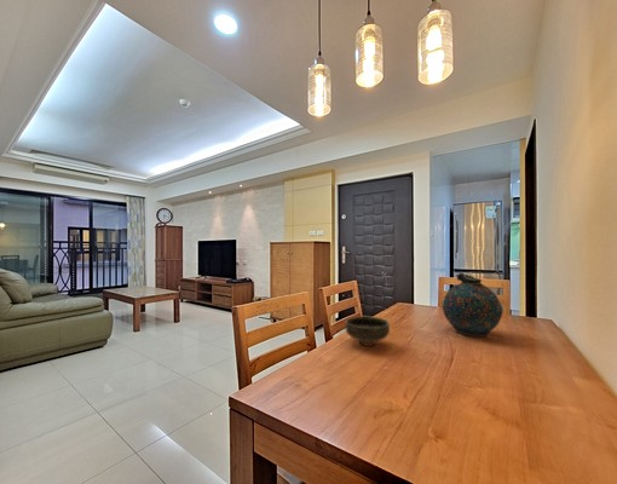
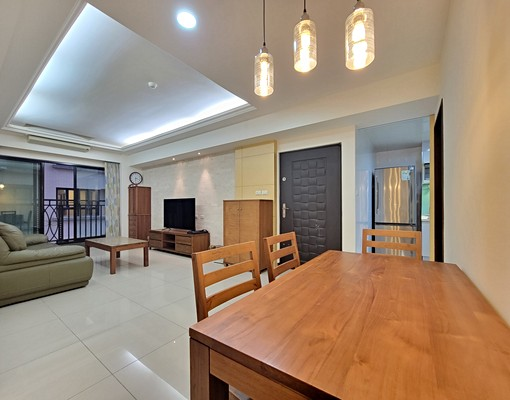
- snuff bottle [442,271,503,339]
- bowl [345,316,391,347]
